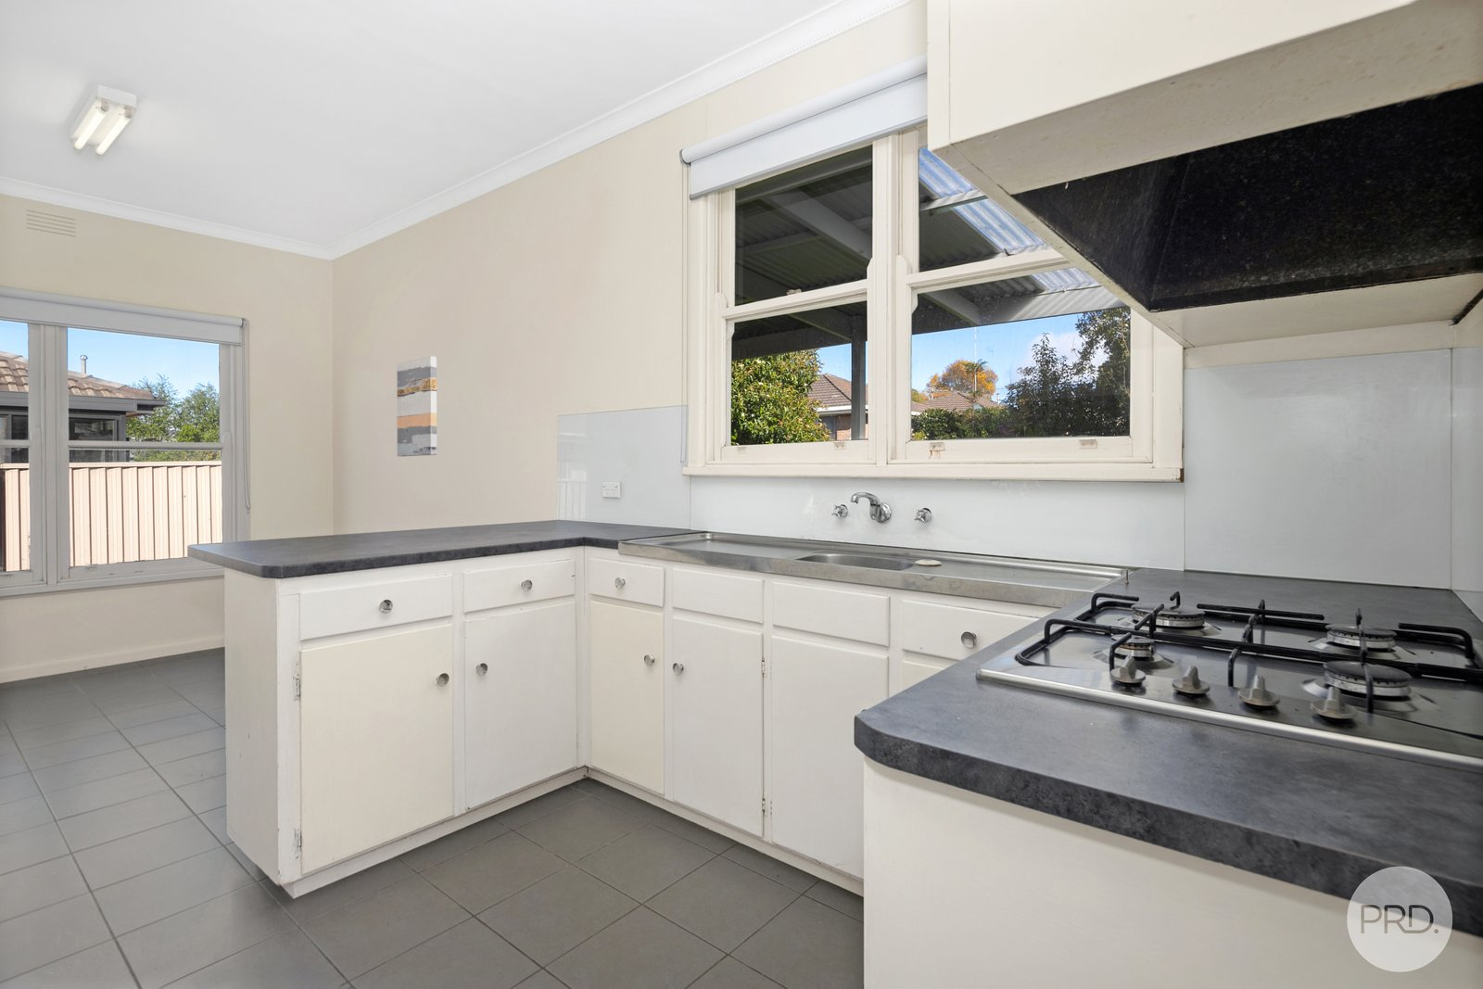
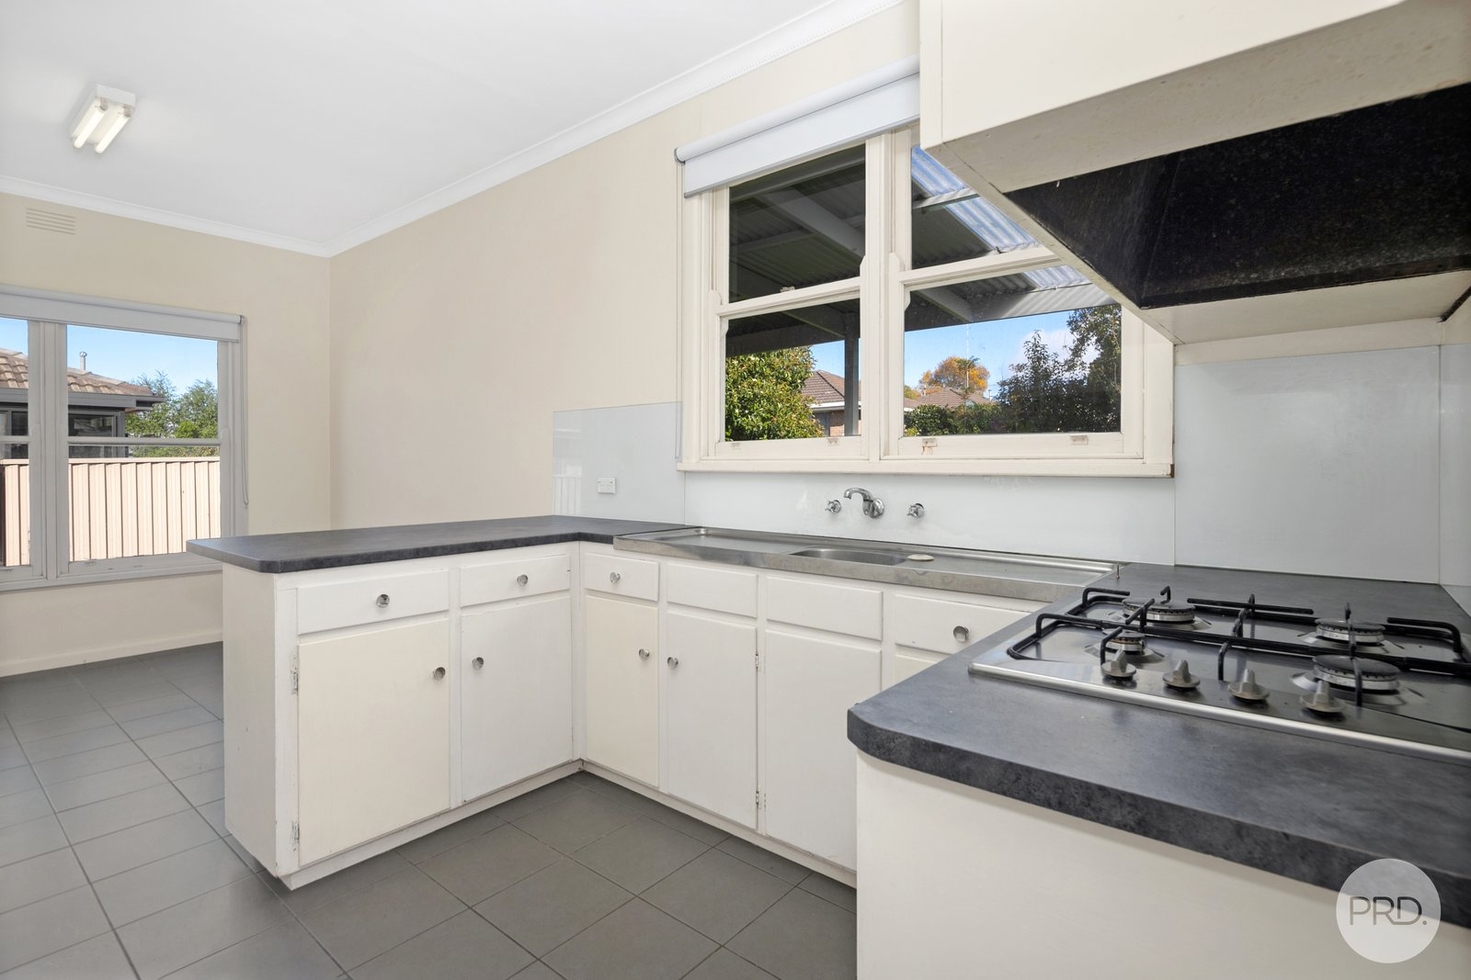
- wall art [396,355,437,457]
